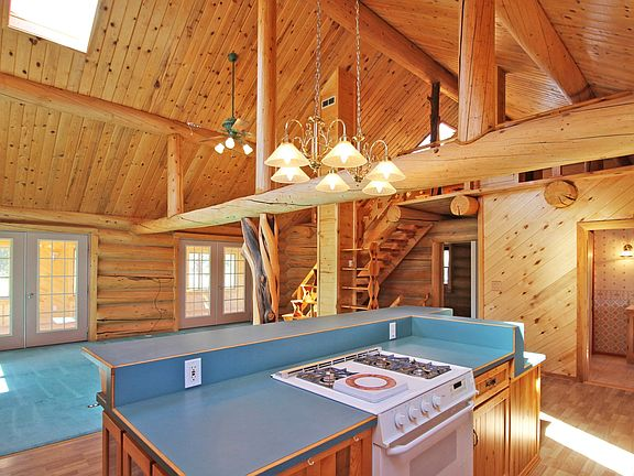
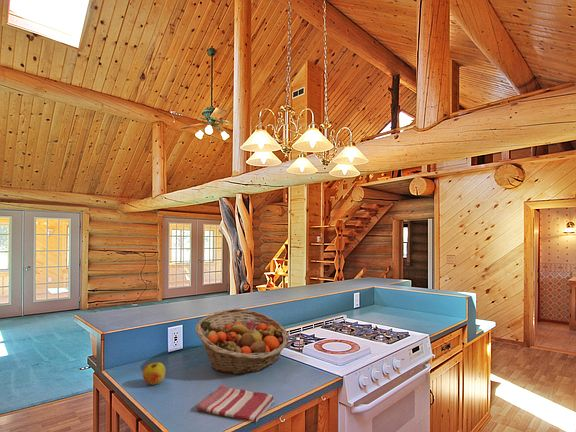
+ apple [142,361,166,386]
+ fruit basket [194,308,290,376]
+ dish towel [196,384,275,423]
